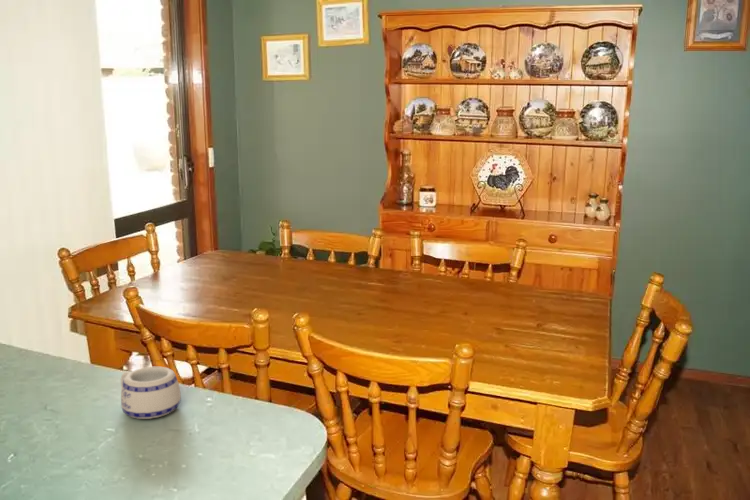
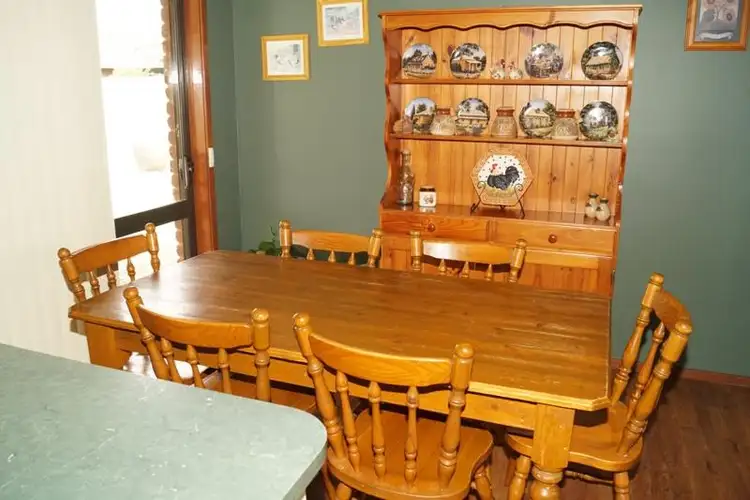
- mug [120,366,182,420]
